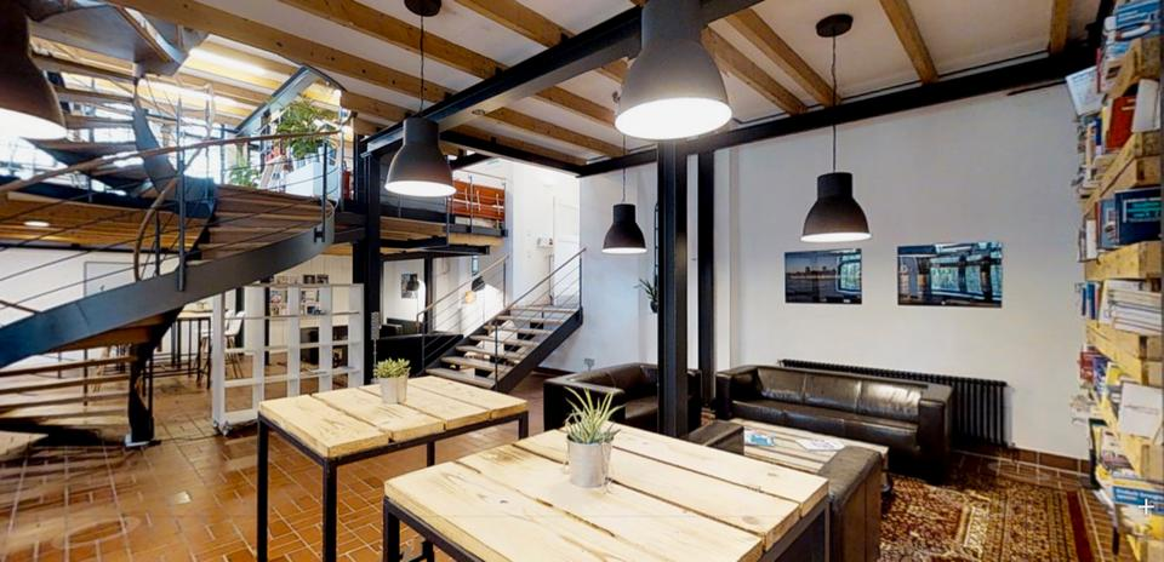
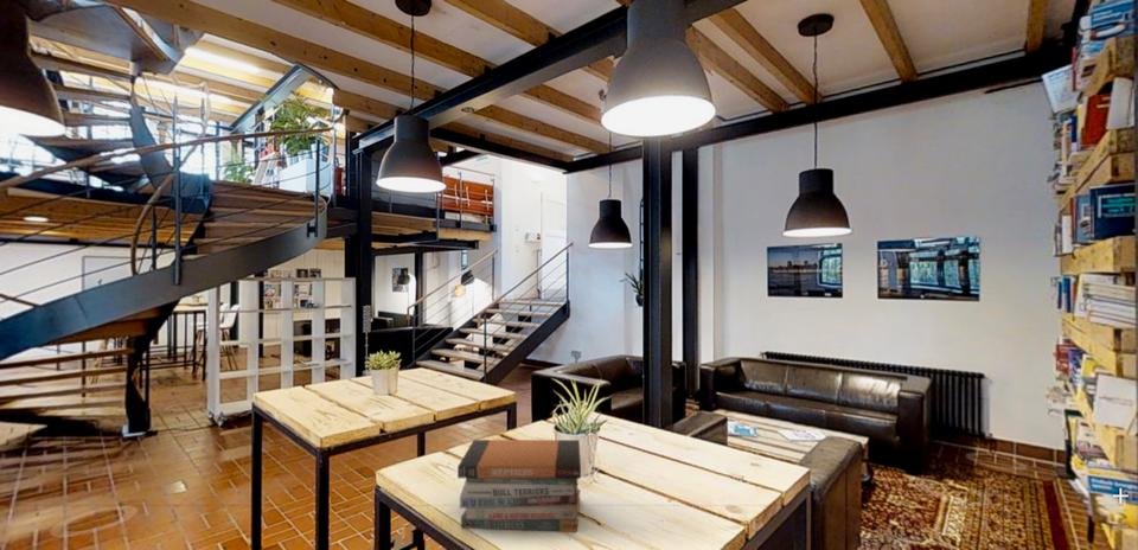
+ book stack [456,439,582,533]
